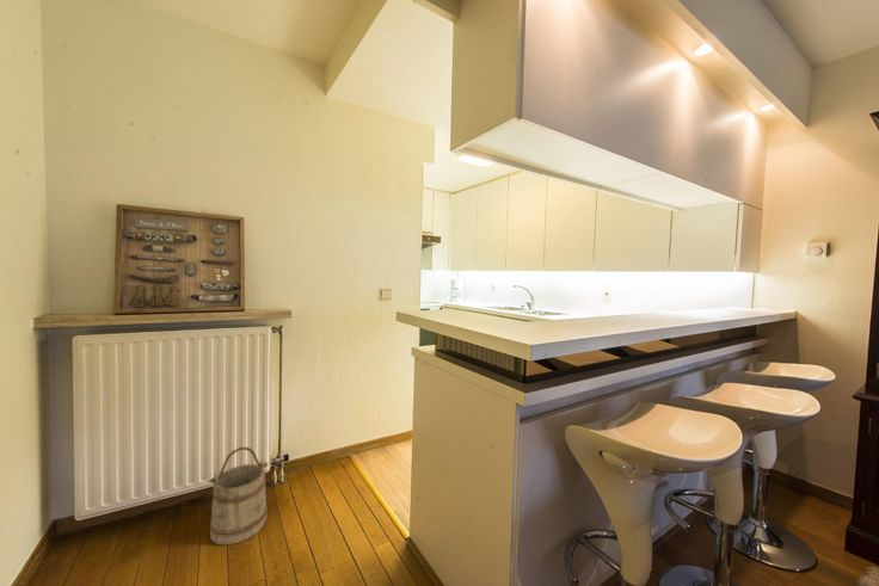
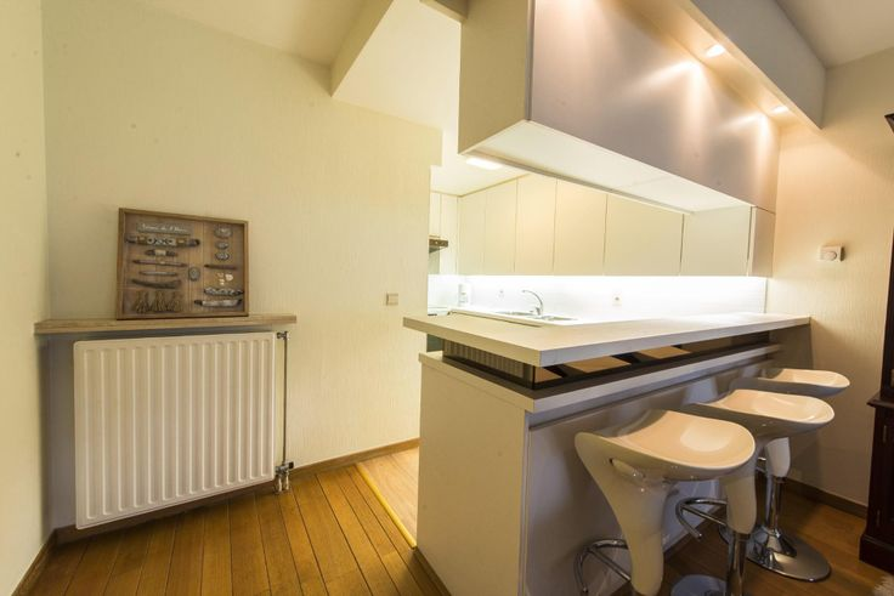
- bucket [208,446,270,547]
